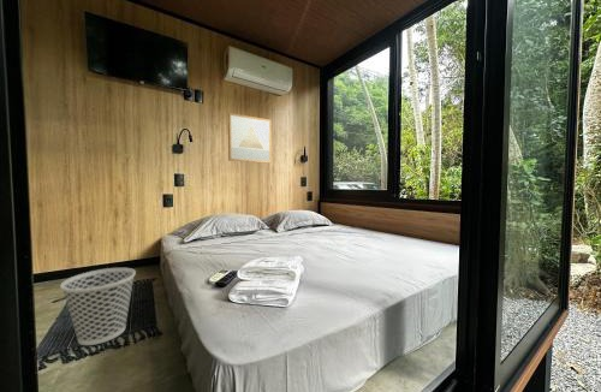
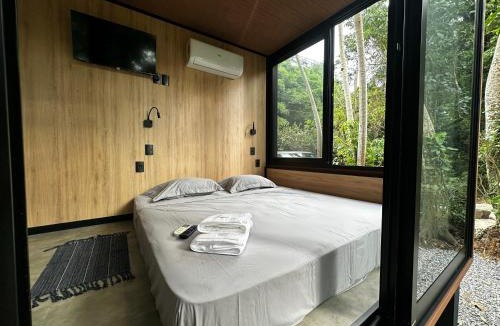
- wastebasket [59,267,137,346]
- wall art [227,112,273,164]
